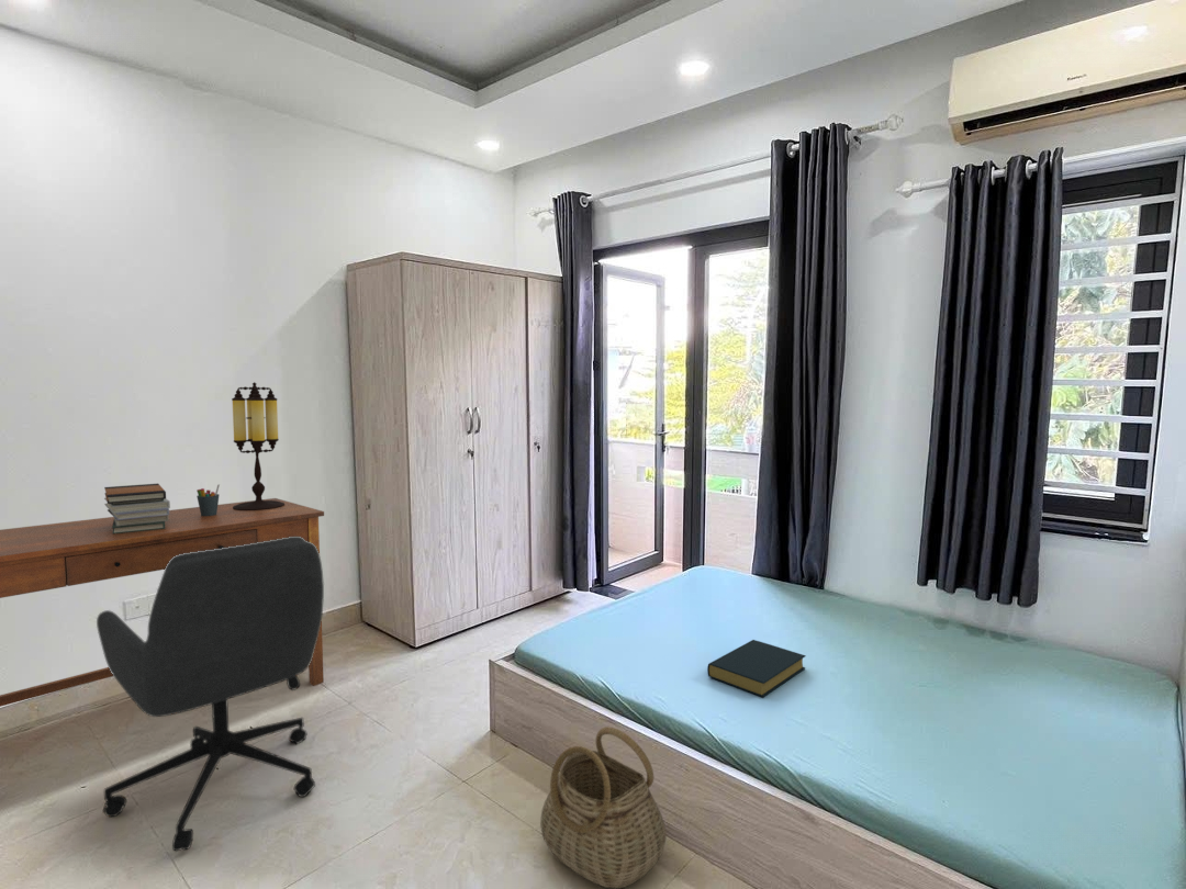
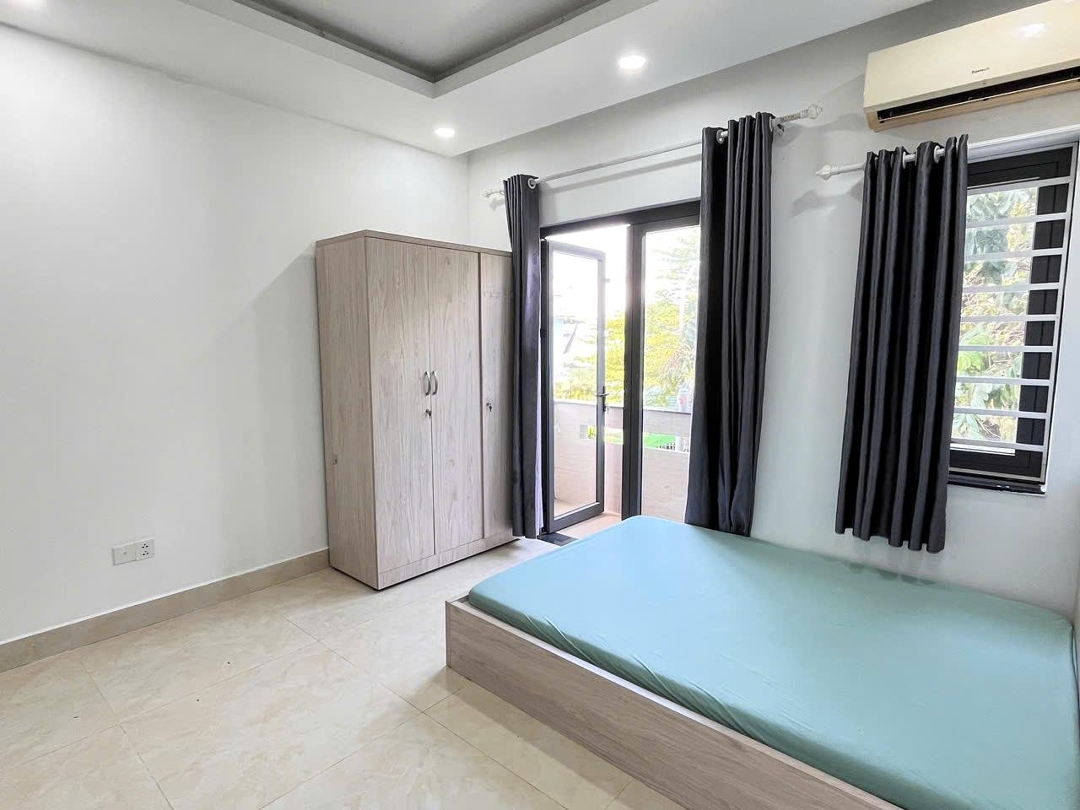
- hardback book [706,639,807,698]
- table lamp [231,381,284,510]
- pen holder [195,483,221,516]
- basket [539,725,667,889]
- book stack [103,483,171,534]
- desk [0,497,325,708]
- office chair [96,537,325,852]
